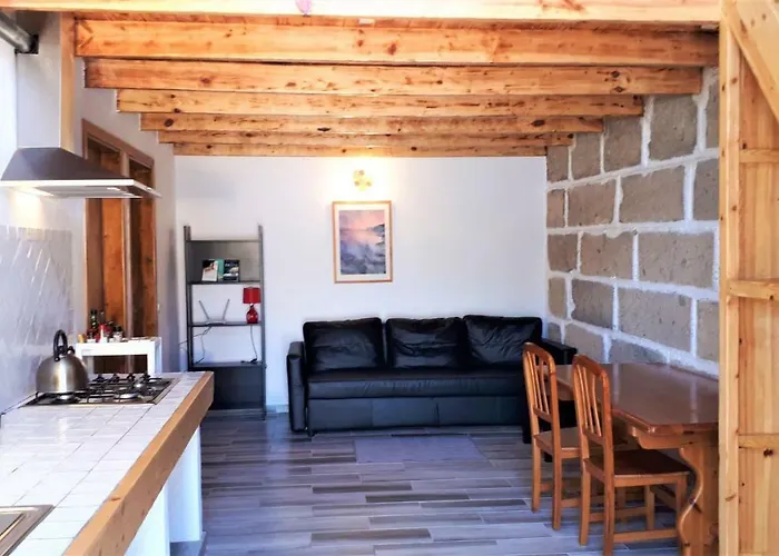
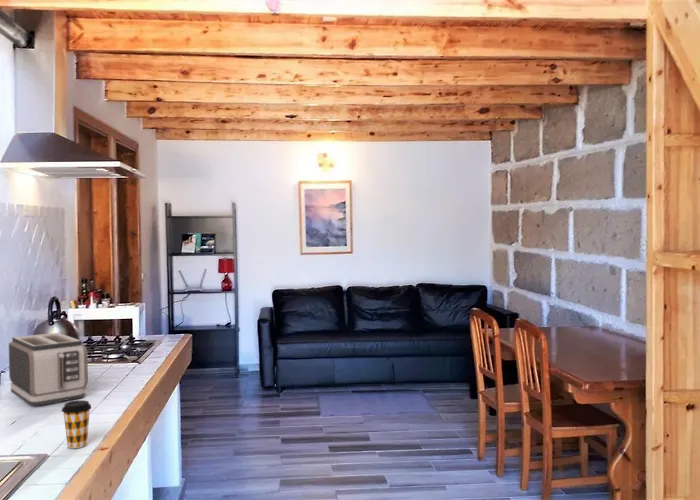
+ toaster [8,332,89,406]
+ coffee cup [61,399,93,449]
